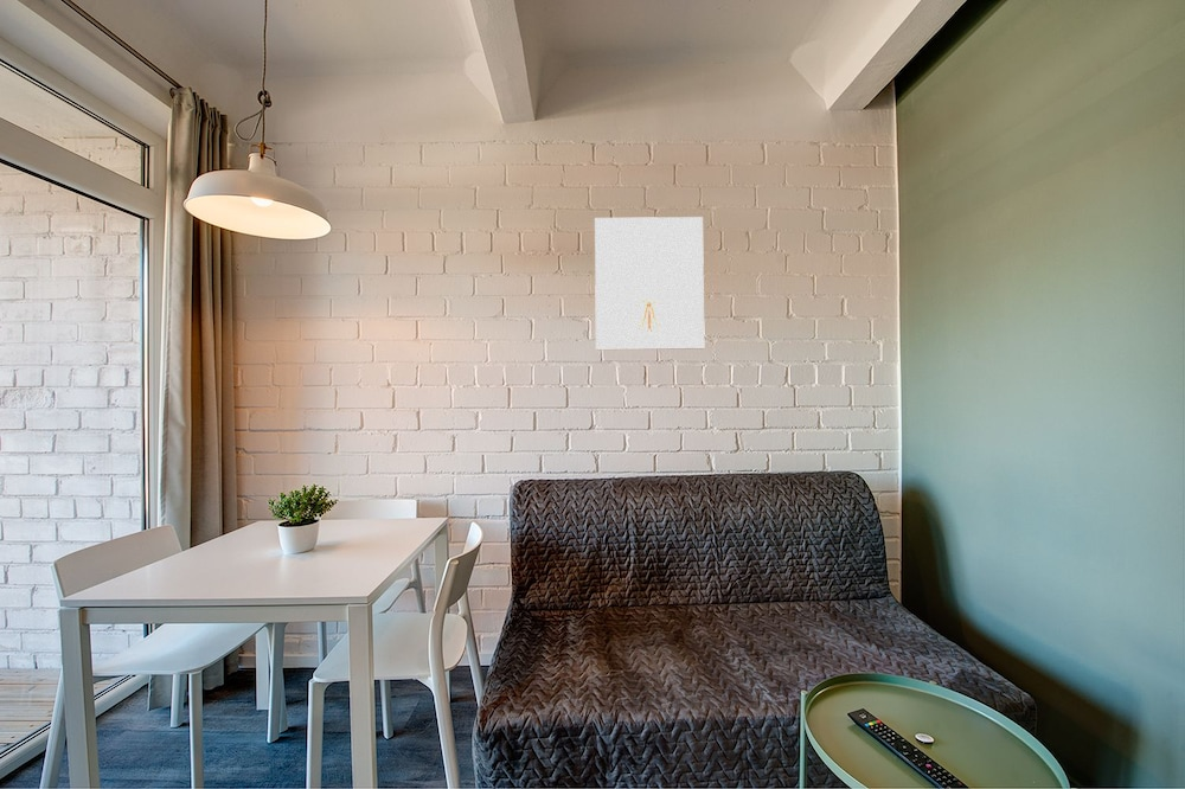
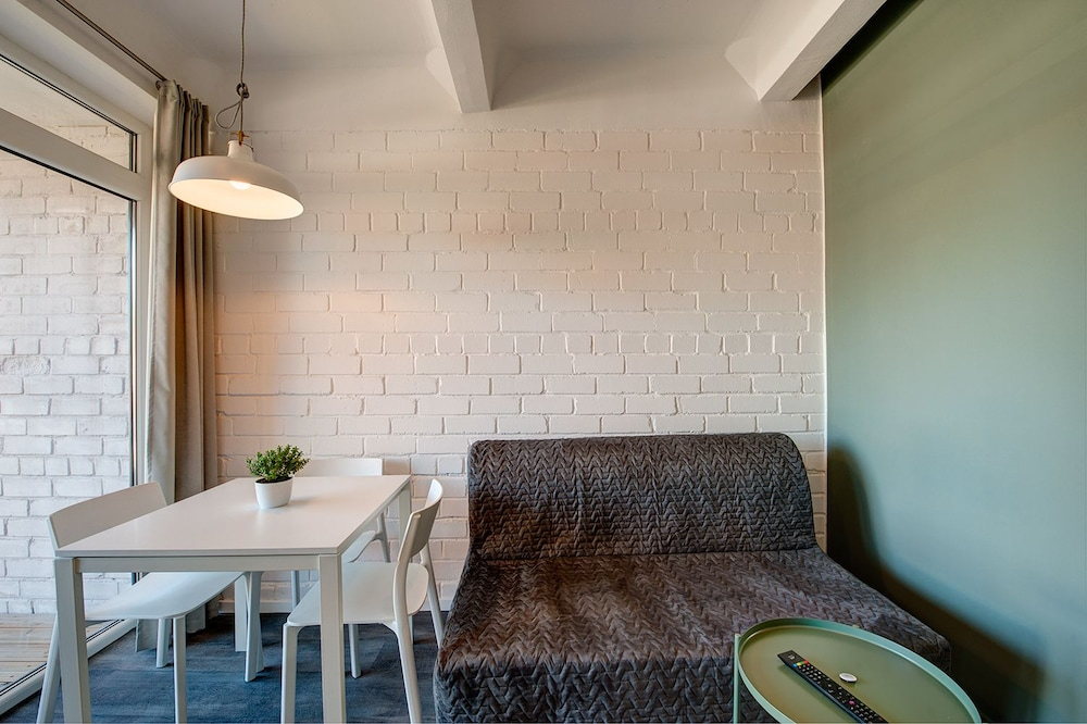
- picture frame [594,216,705,351]
